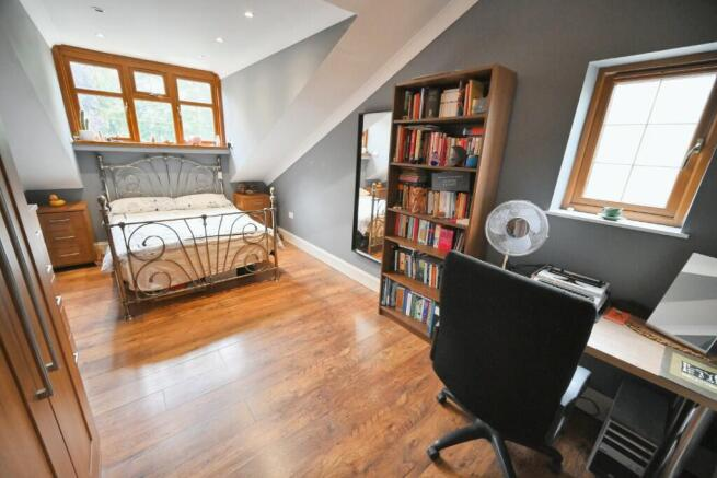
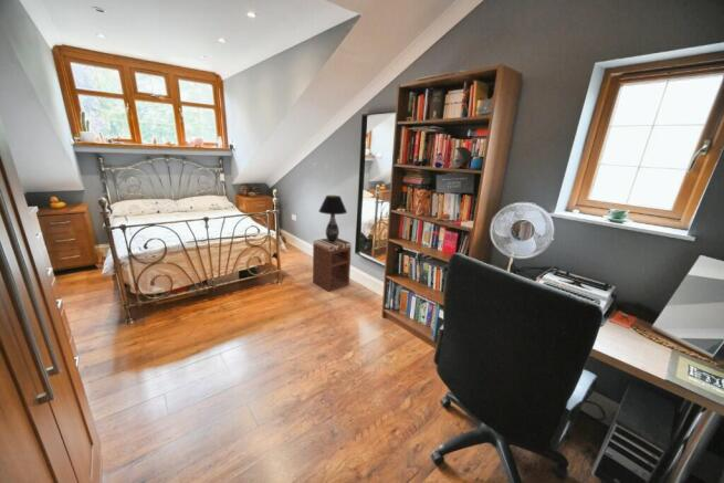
+ nightstand [312,238,353,293]
+ table lamp [317,195,348,243]
